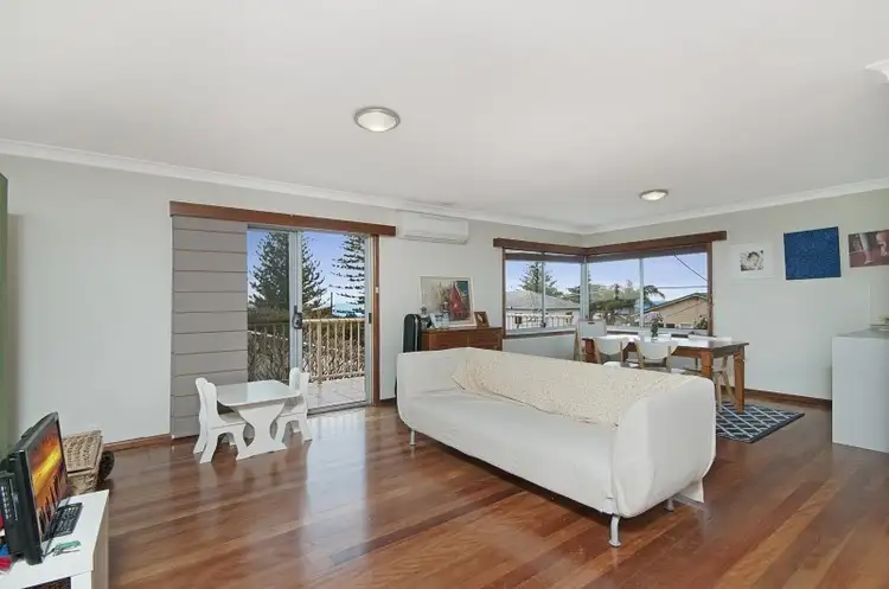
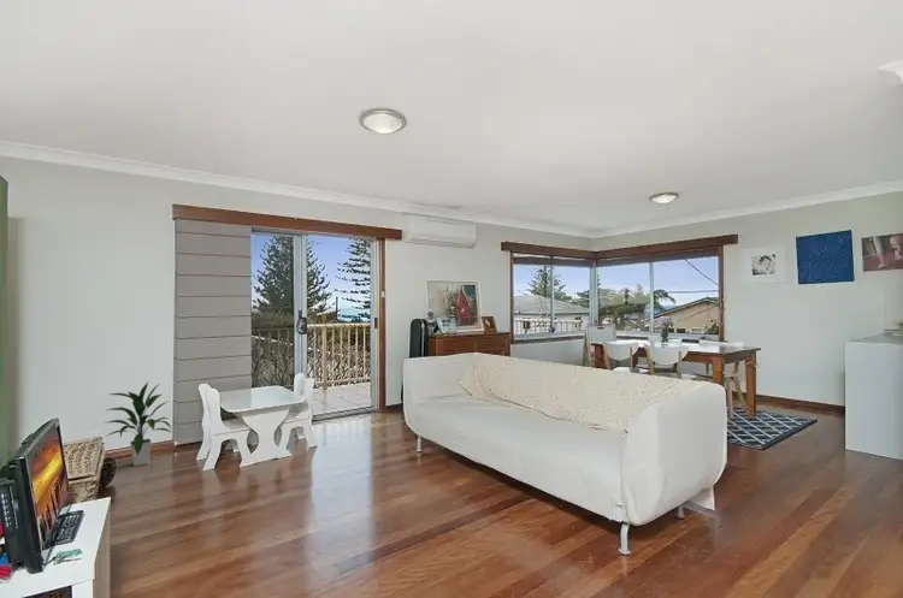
+ indoor plant [104,380,173,467]
